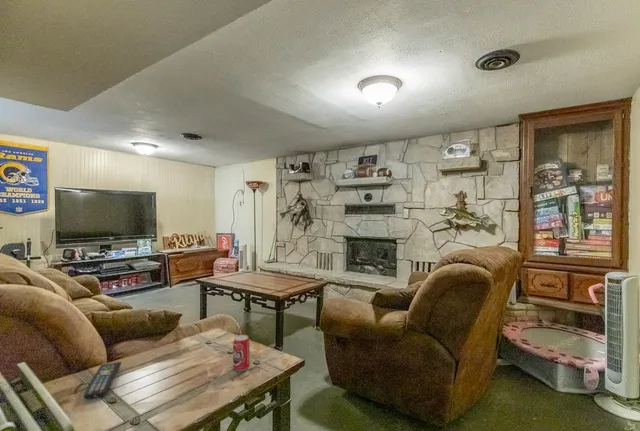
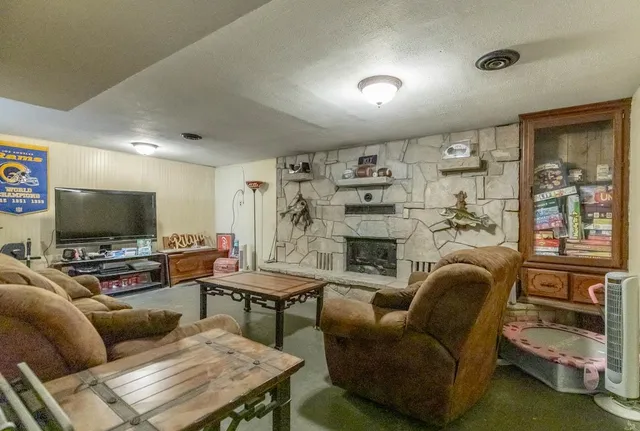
- remote control [82,361,122,400]
- beverage can [232,334,251,372]
